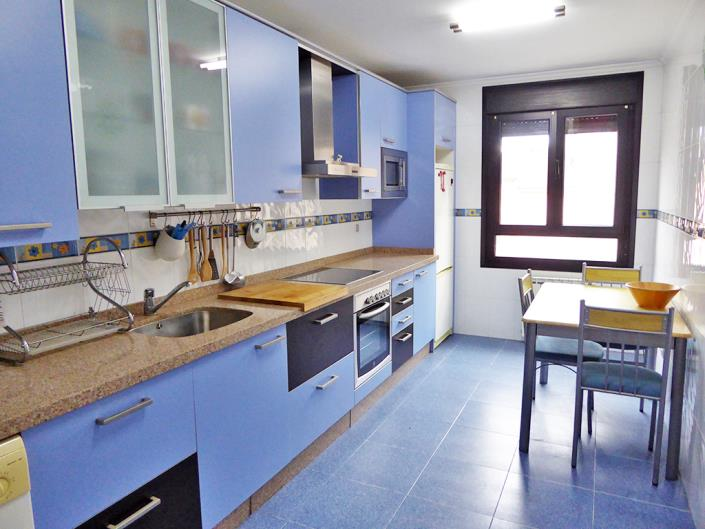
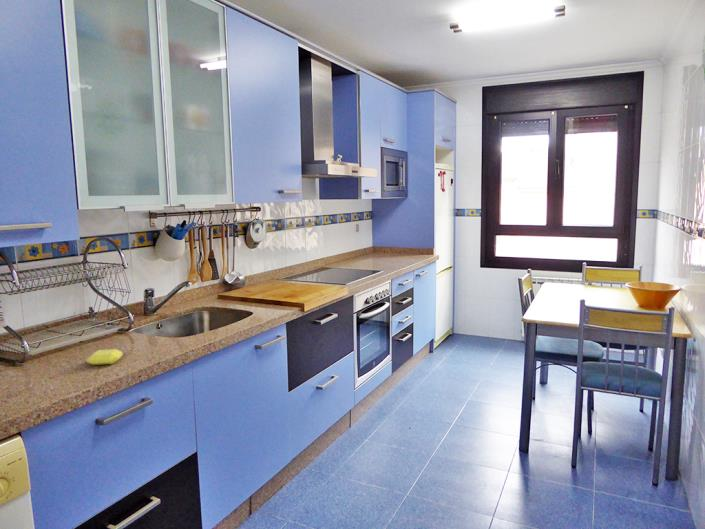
+ soap bar [86,348,124,366]
